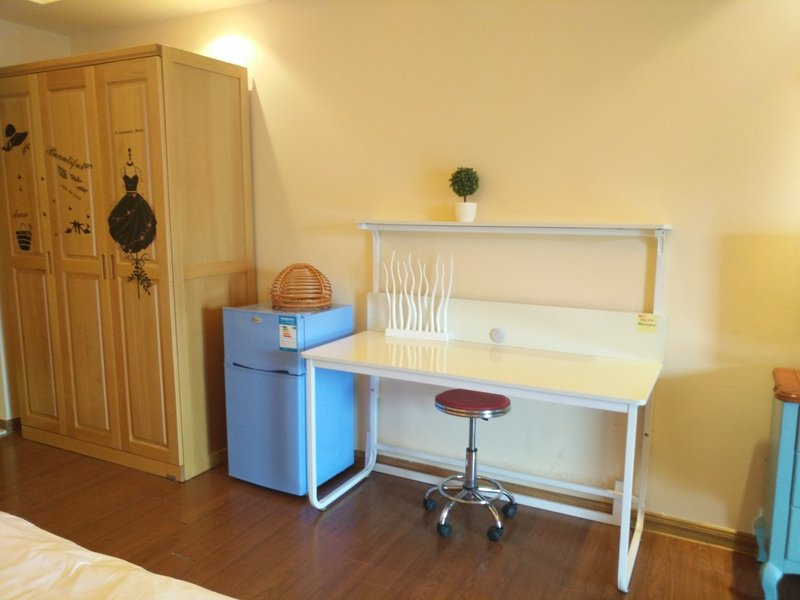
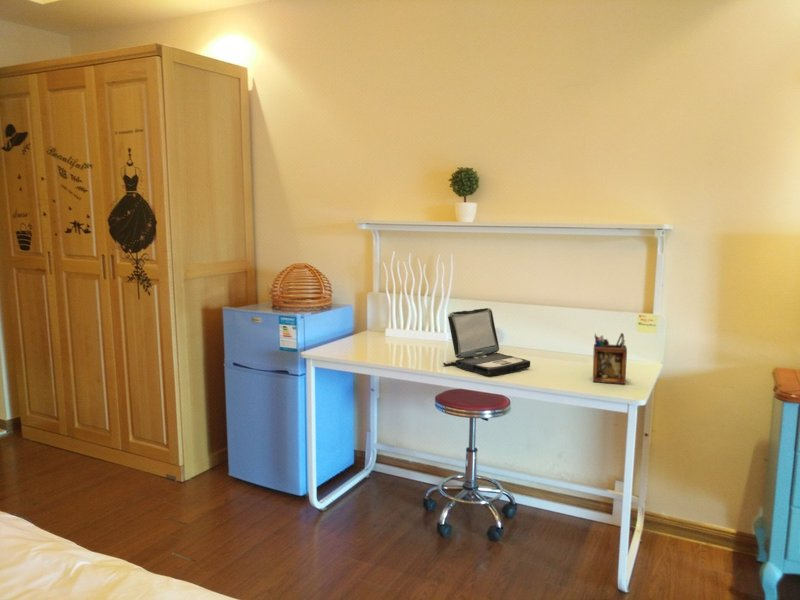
+ laptop [442,307,531,377]
+ desk organizer [592,332,628,385]
